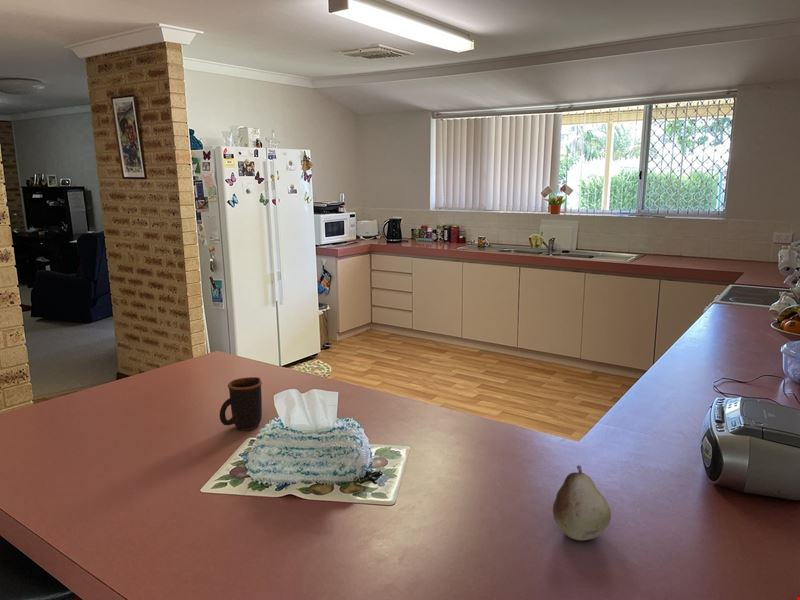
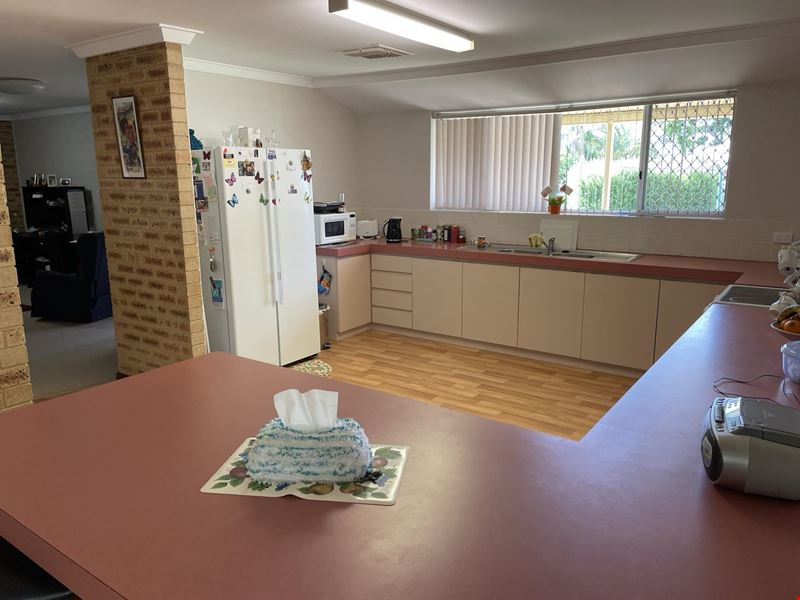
- fruit [552,464,612,541]
- mug [219,376,263,431]
